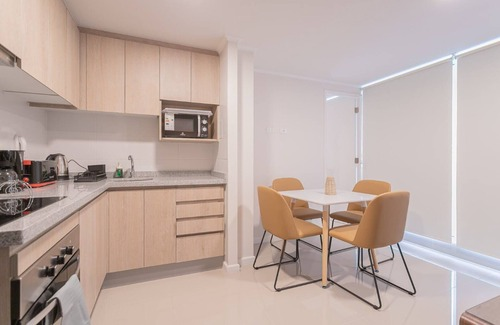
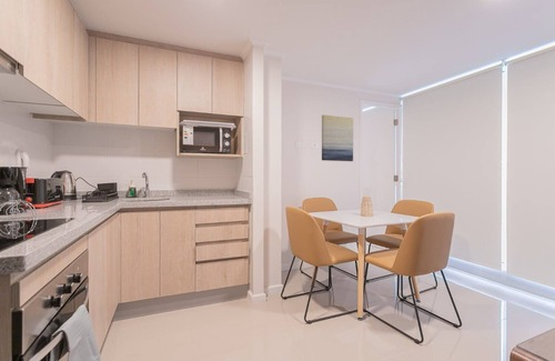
+ wall art [321,113,354,162]
